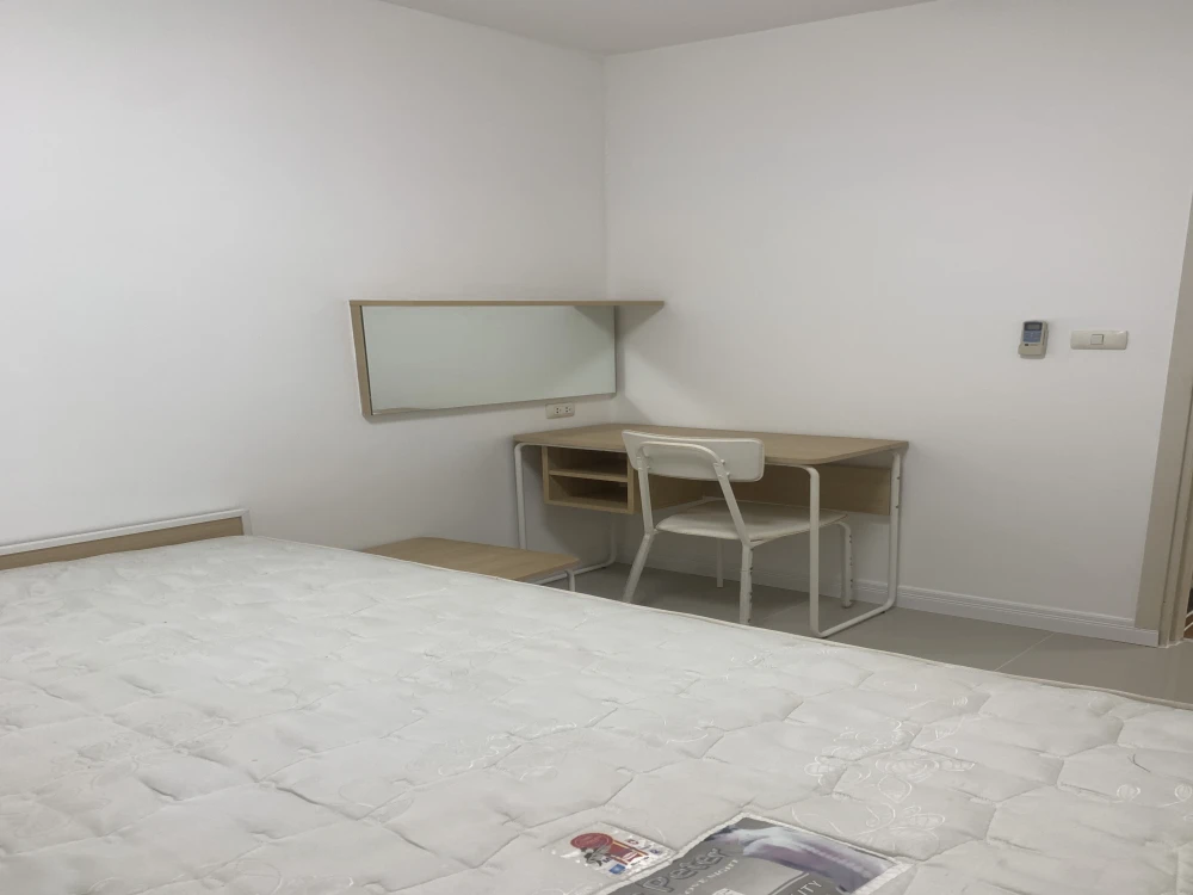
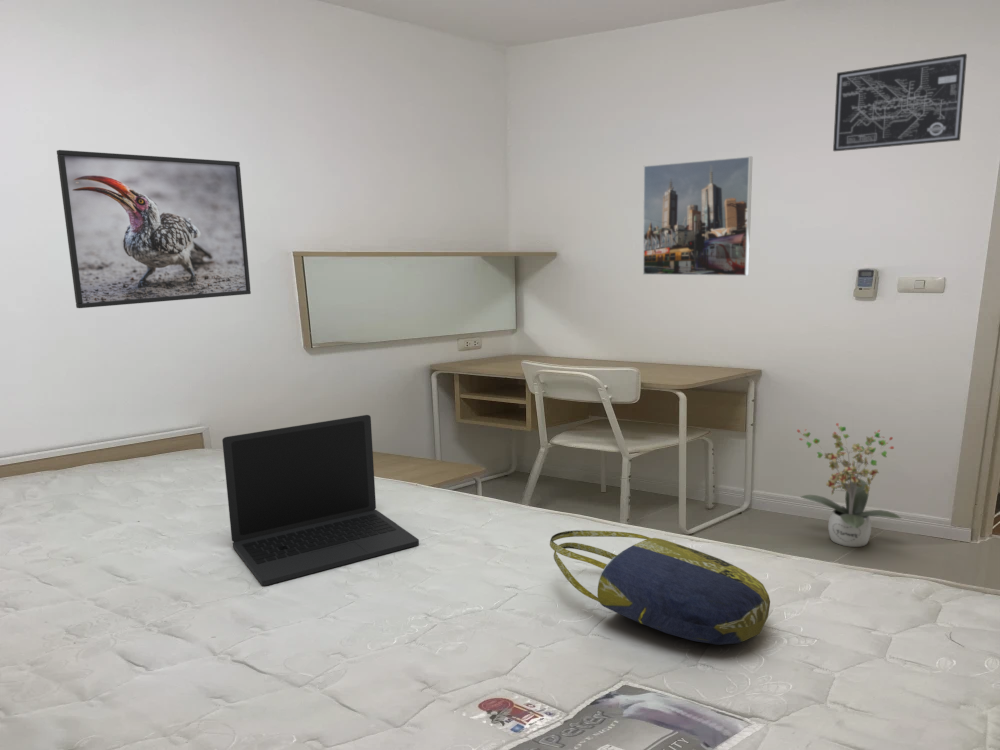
+ potted plant [796,422,902,548]
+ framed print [642,155,753,277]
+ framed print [56,149,252,309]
+ wall art [832,53,968,152]
+ tote bag [549,529,771,646]
+ laptop [221,414,420,587]
